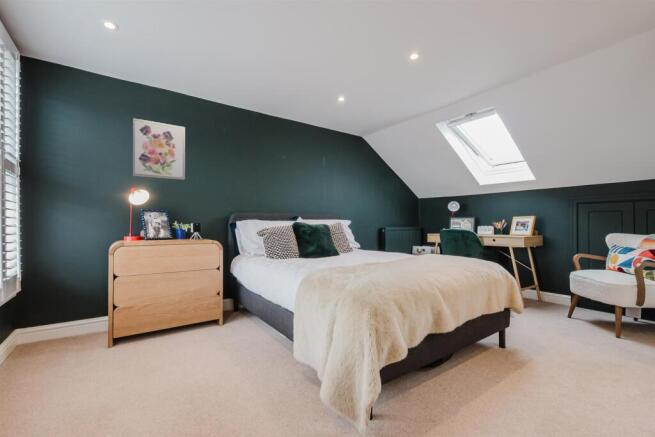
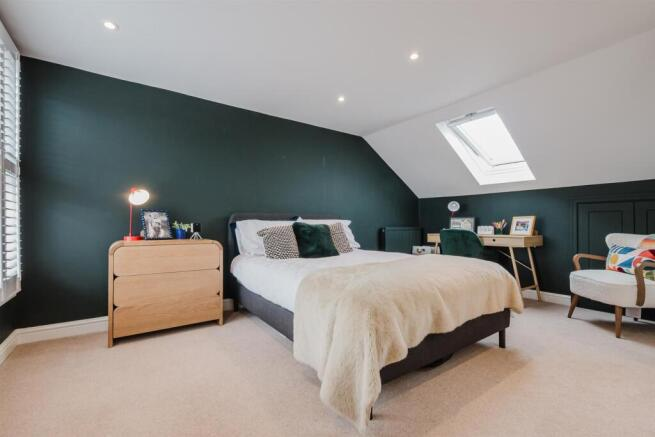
- wall art [132,117,186,181]
